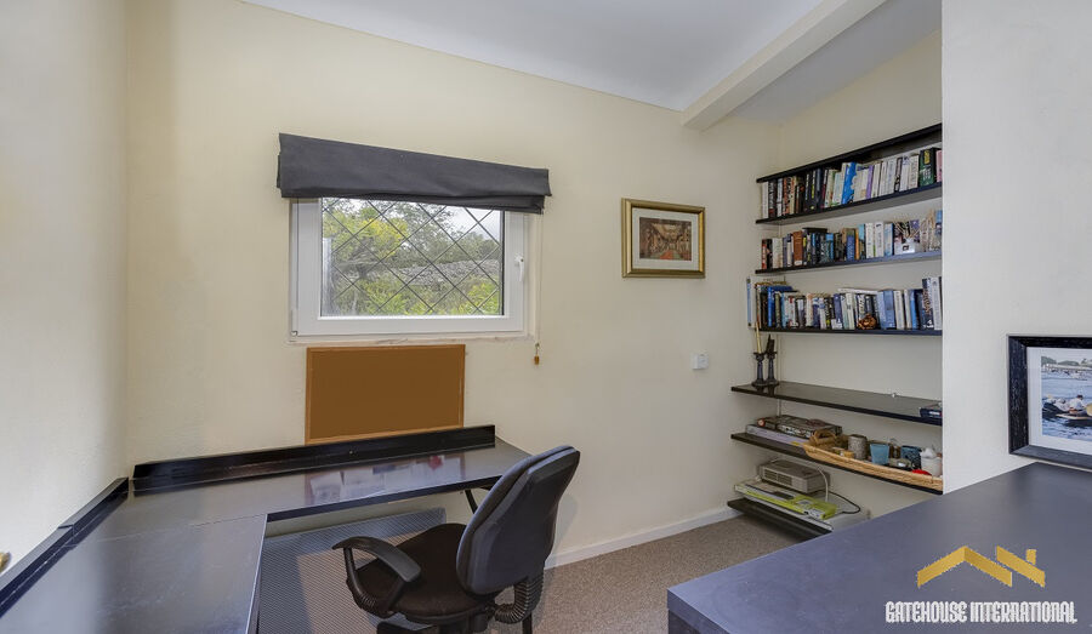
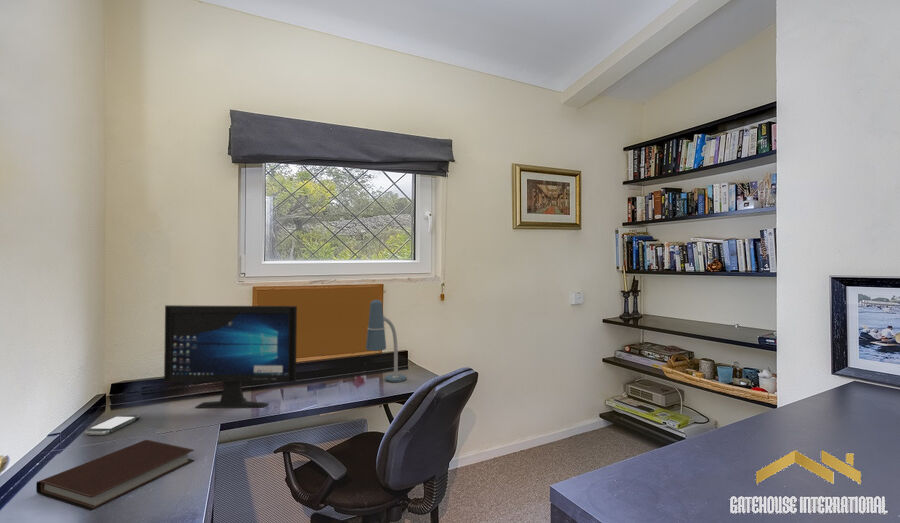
+ computer monitor [163,304,298,409]
+ desk lamp [365,299,407,383]
+ smartphone [84,414,140,436]
+ notebook [35,439,195,512]
